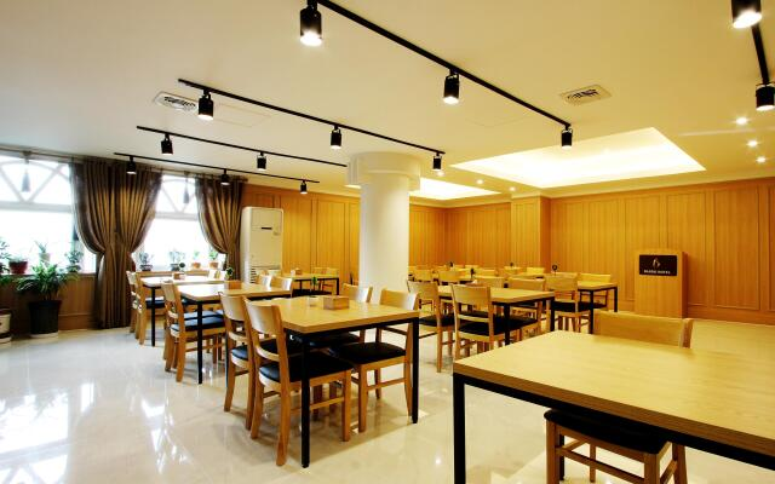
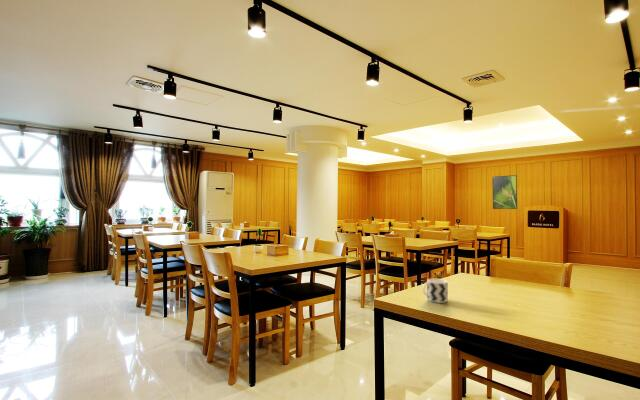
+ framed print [491,174,518,210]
+ cup [421,278,449,304]
